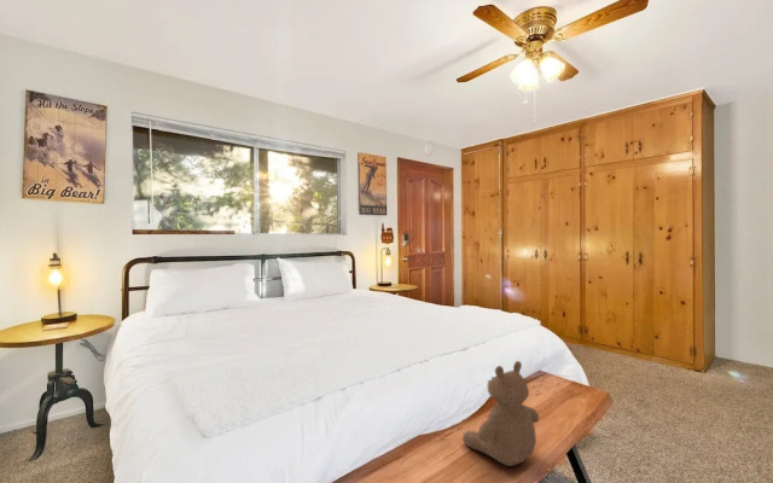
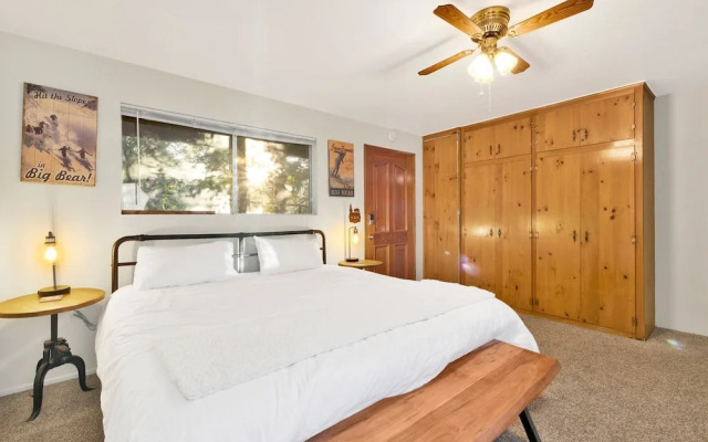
- teddy bear [461,360,540,467]
